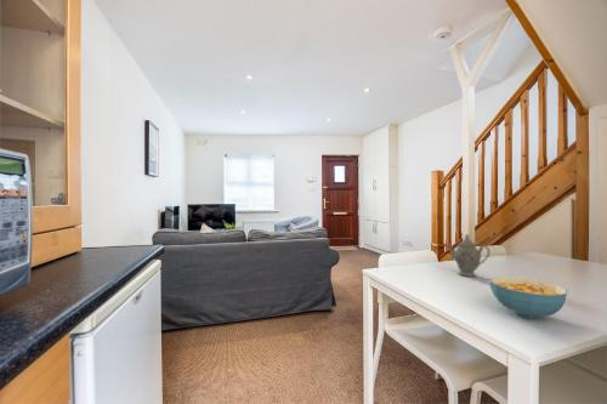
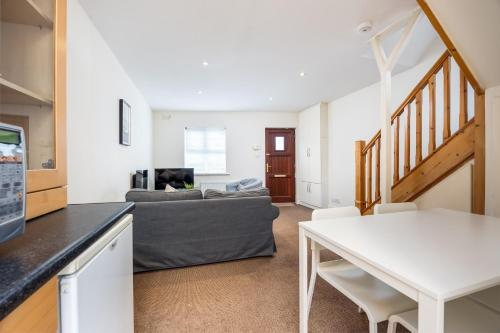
- cereal bowl [488,275,568,319]
- chinaware [444,233,492,278]
